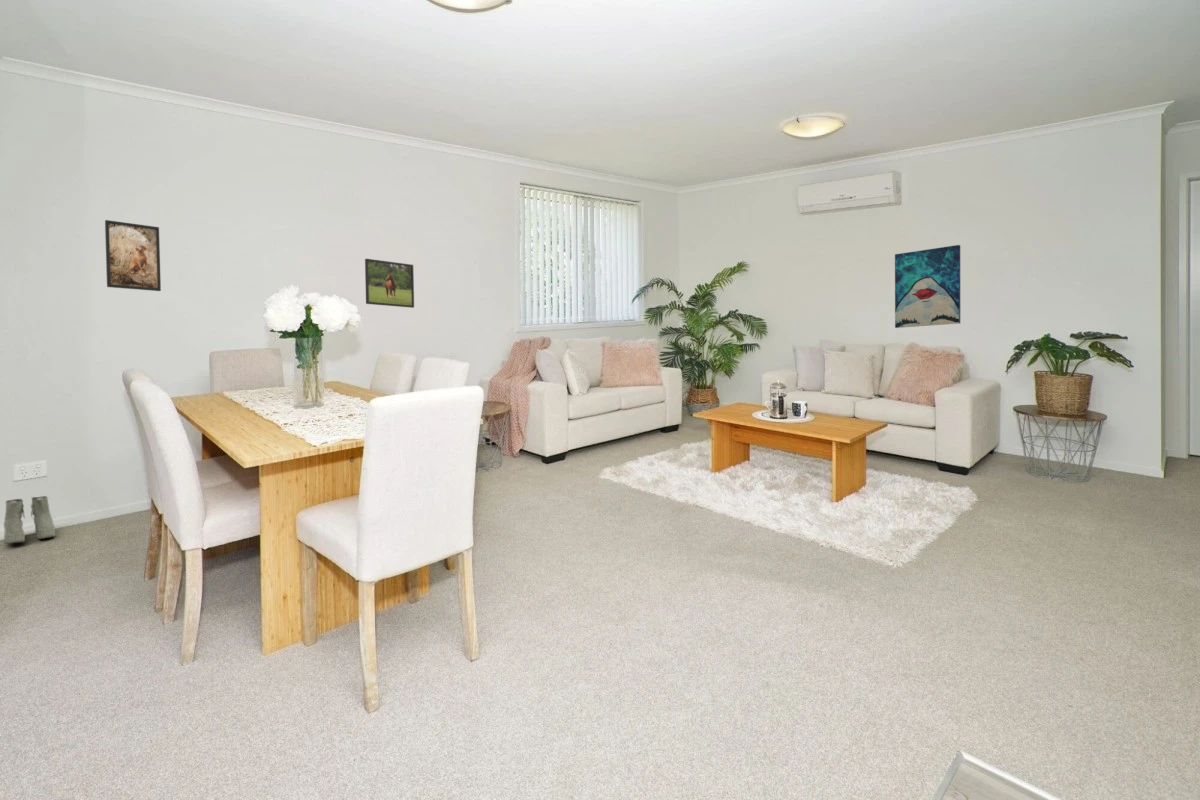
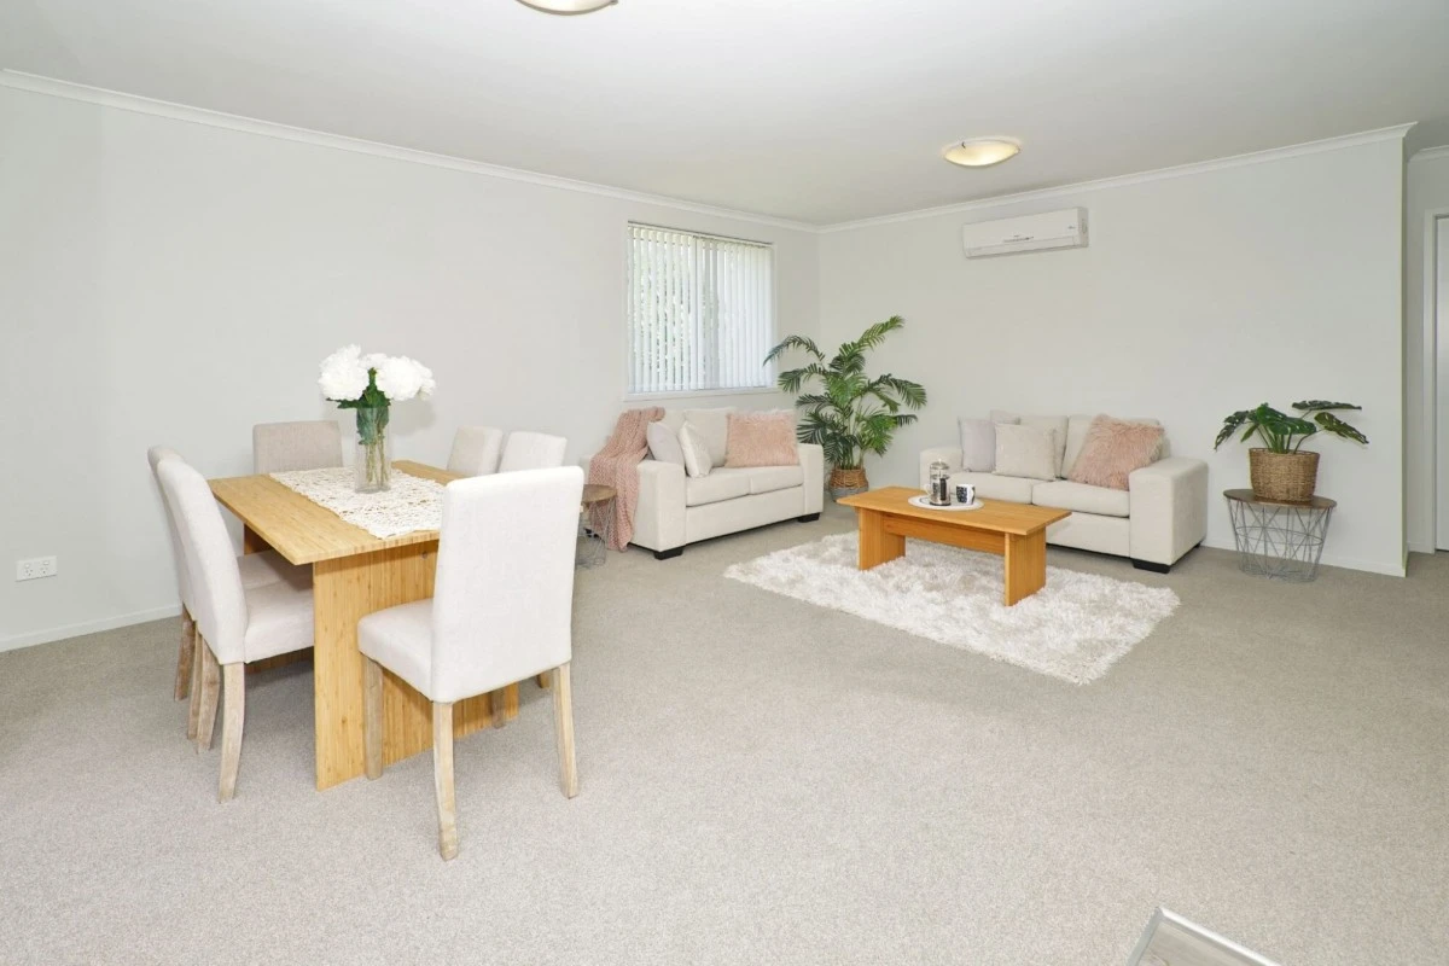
- wall art [894,244,961,329]
- boots [3,495,56,545]
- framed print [104,219,162,292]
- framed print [364,258,415,309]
